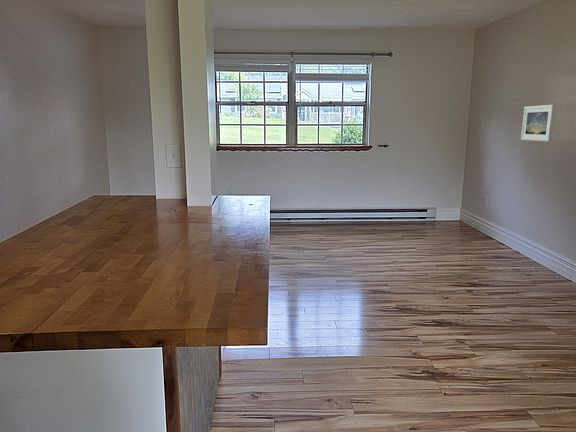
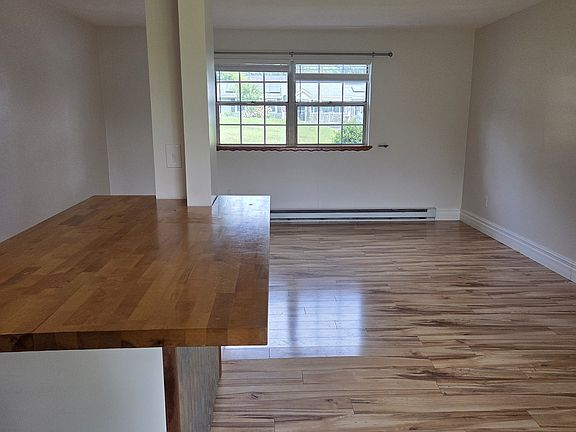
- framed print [520,104,556,142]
